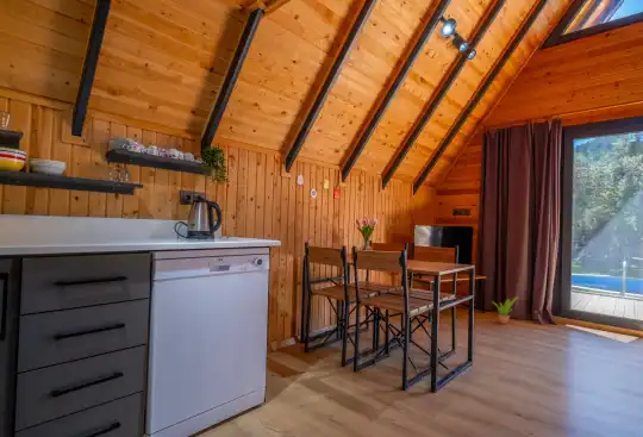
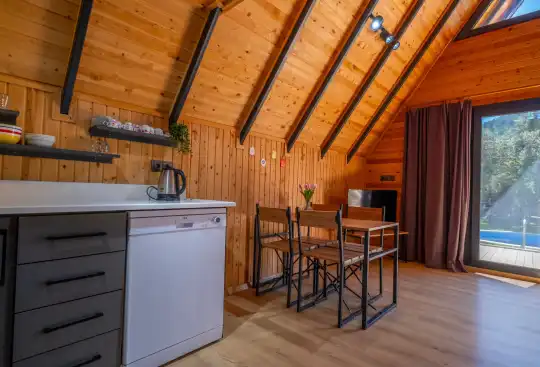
- potted plant [491,295,519,325]
